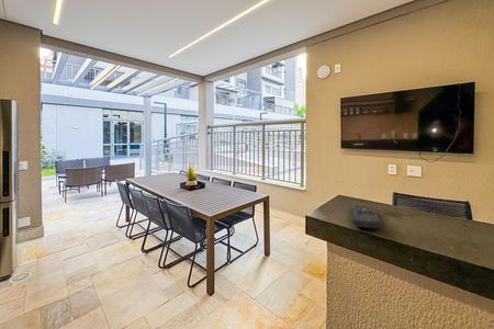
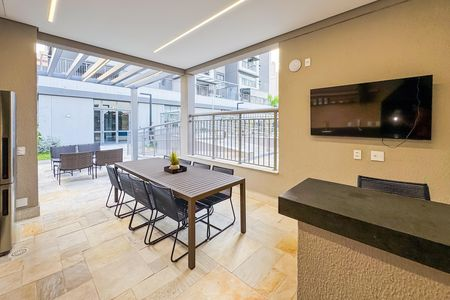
- remote control [351,204,383,229]
